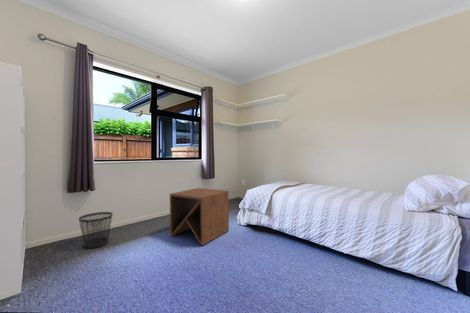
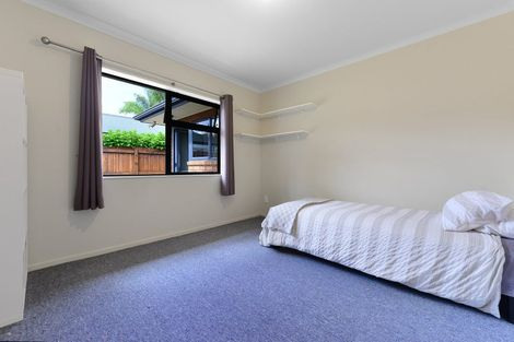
- side table [169,187,230,247]
- wastebasket [78,211,113,249]
